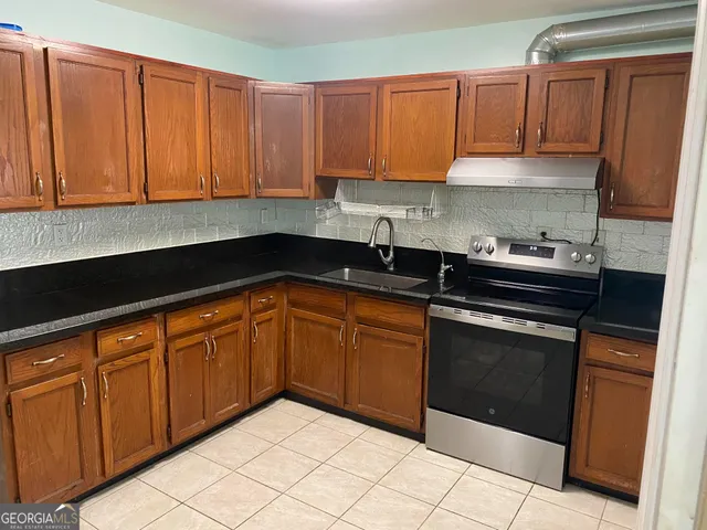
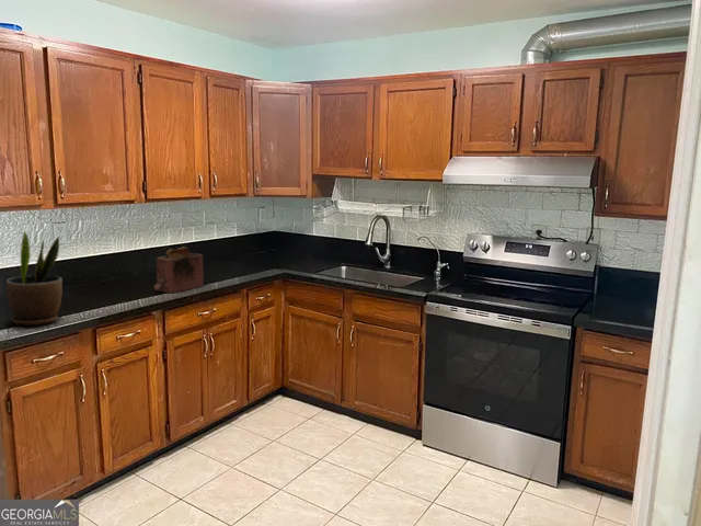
+ potted plant [5,230,64,327]
+ toaster [153,247,205,294]
